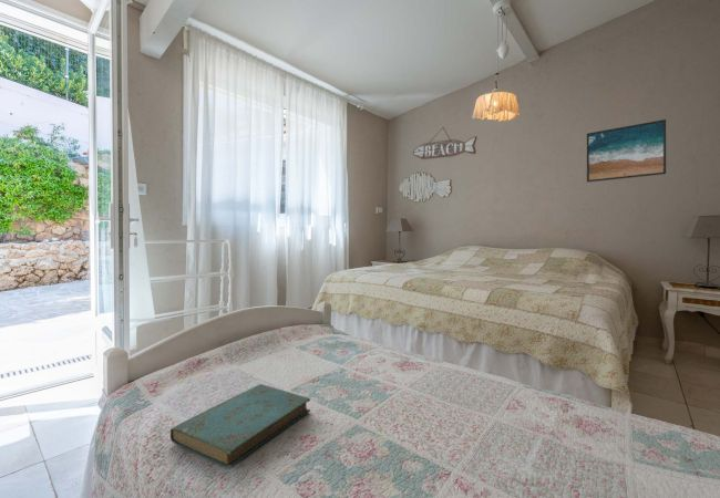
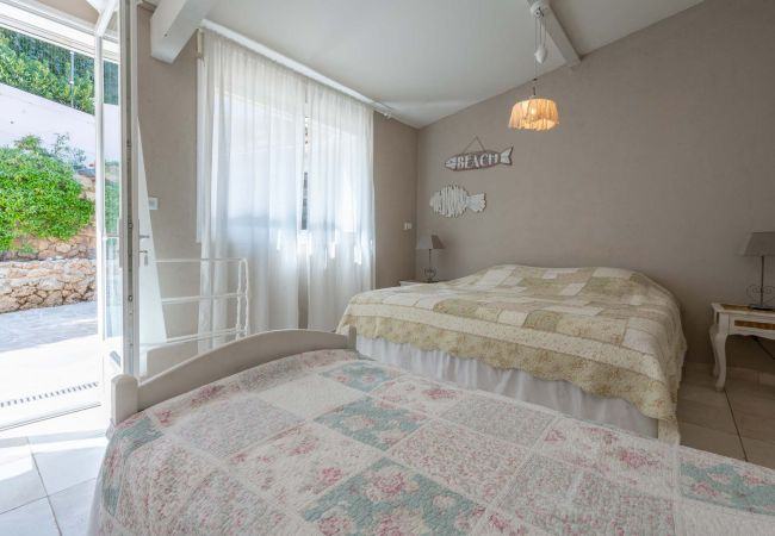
- book [169,383,311,469]
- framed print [586,118,667,184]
